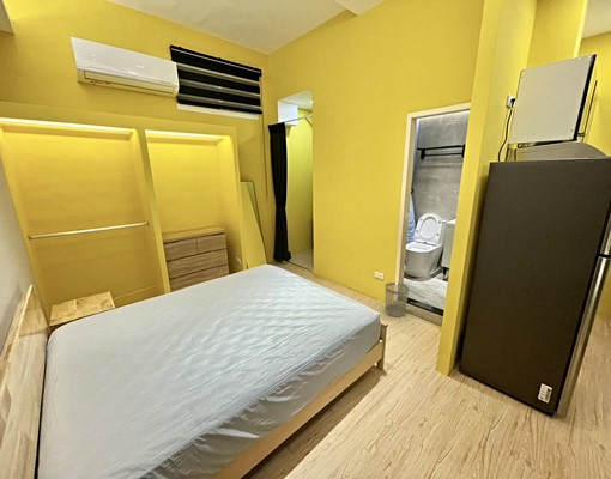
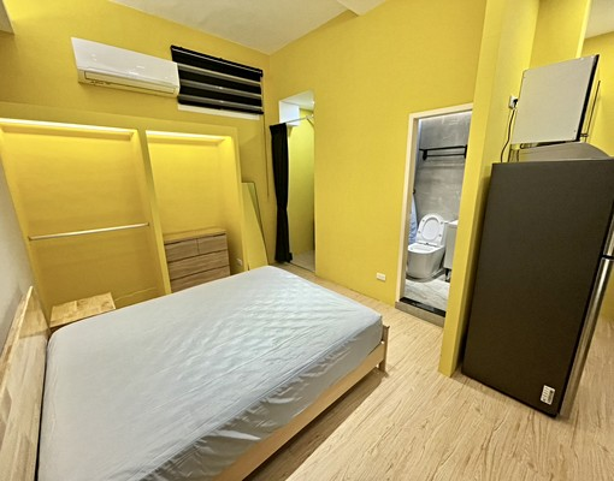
- wastebasket [383,281,410,317]
